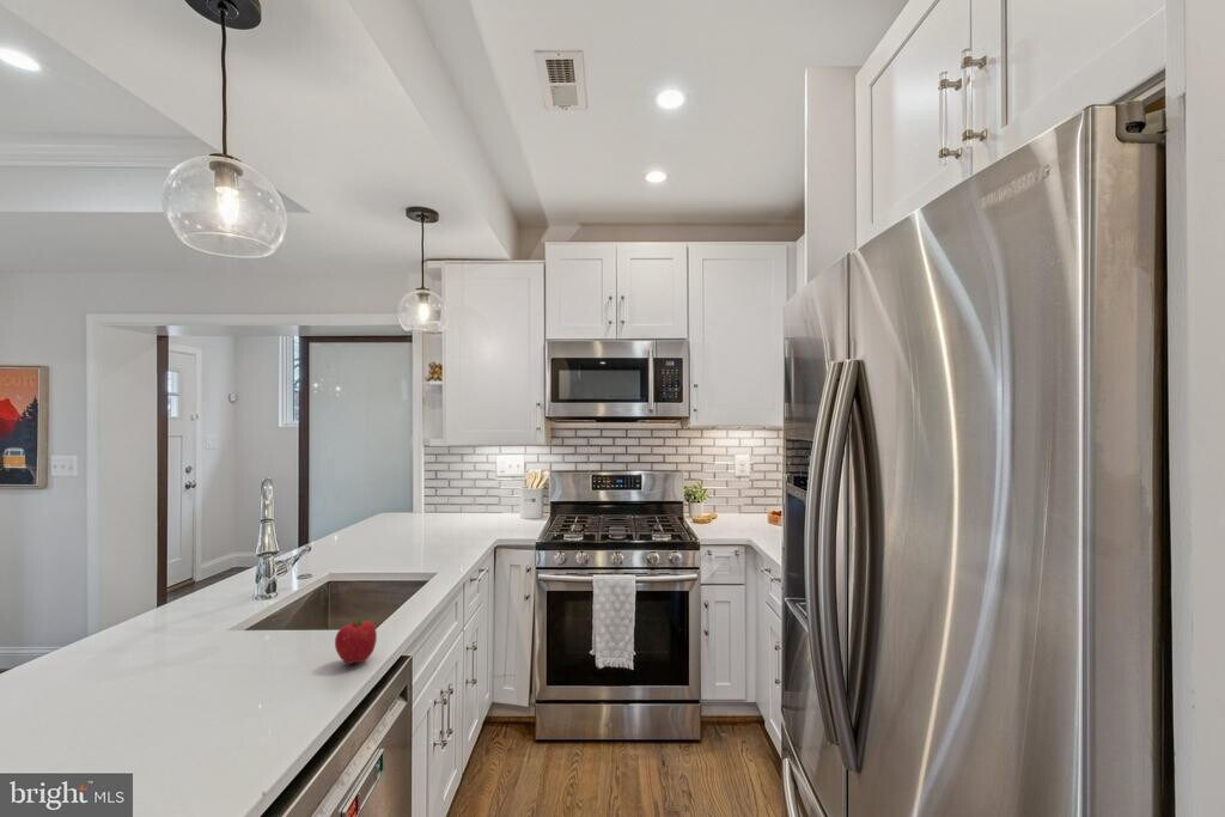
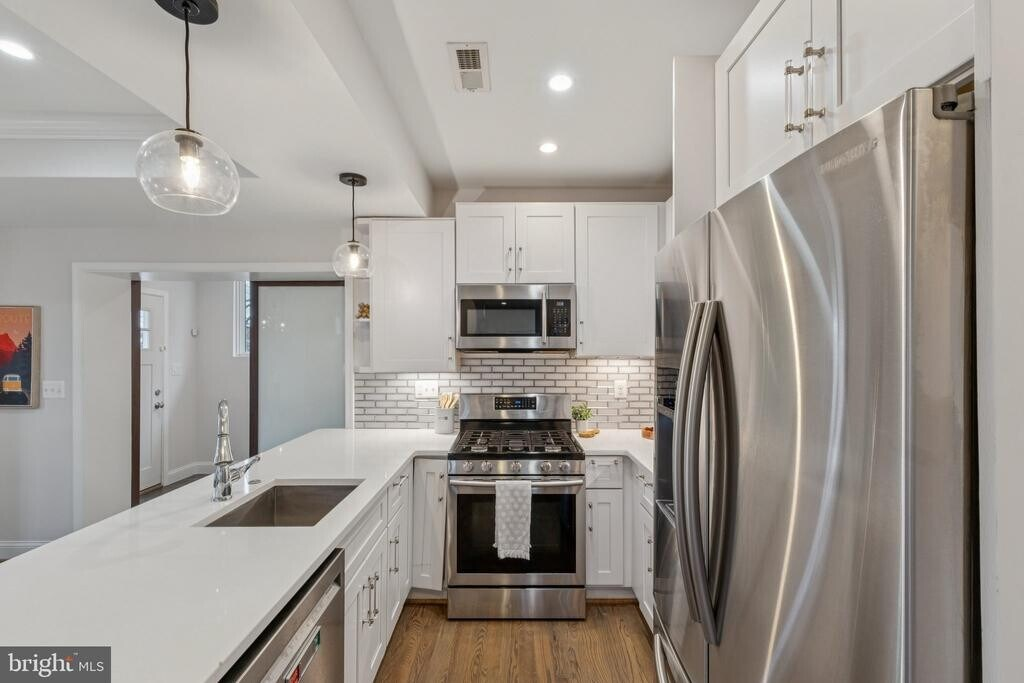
- fruit [334,617,378,665]
